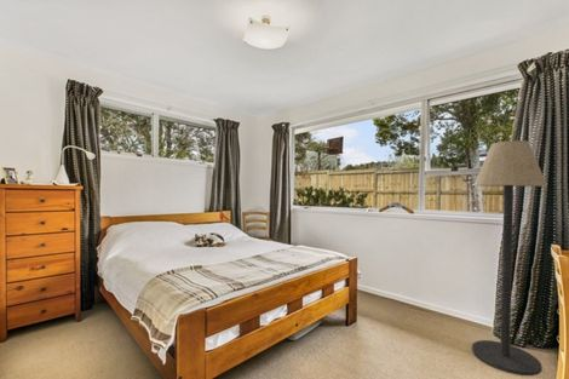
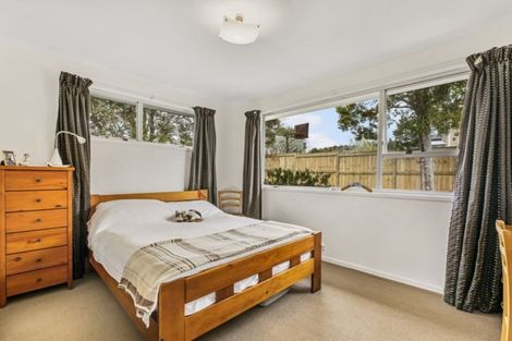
- floor lamp [471,139,548,377]
